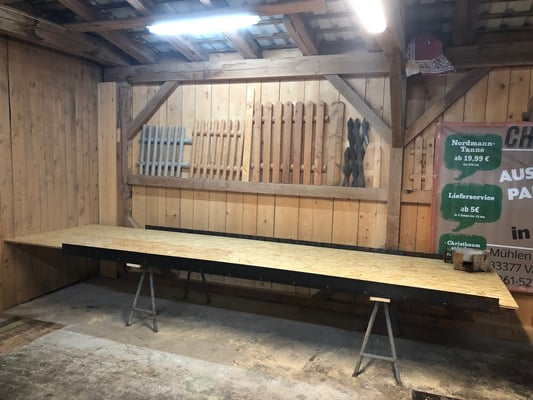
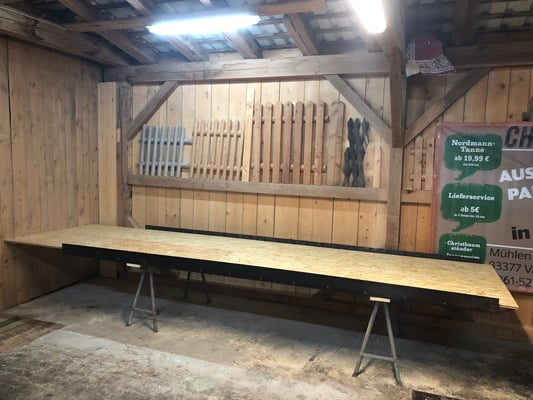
- cardboard box [443,246,492,273]
